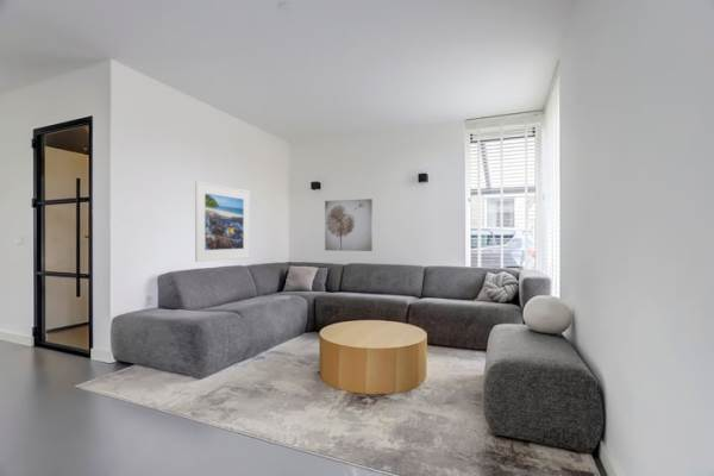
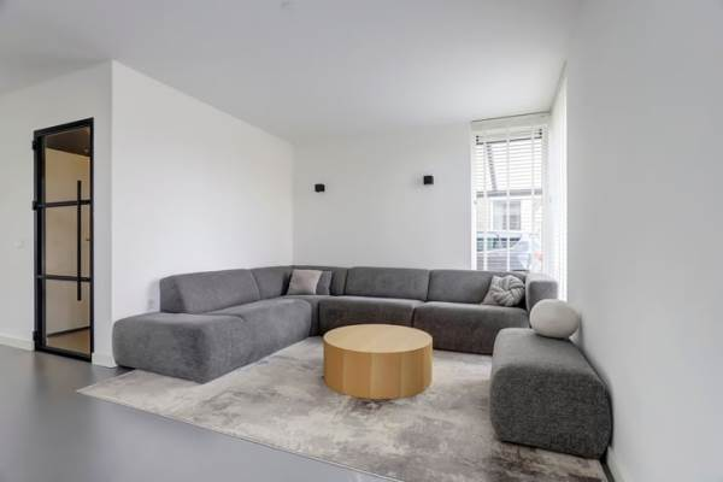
- wall art [324,198,374,252]
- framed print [194,180,251,263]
